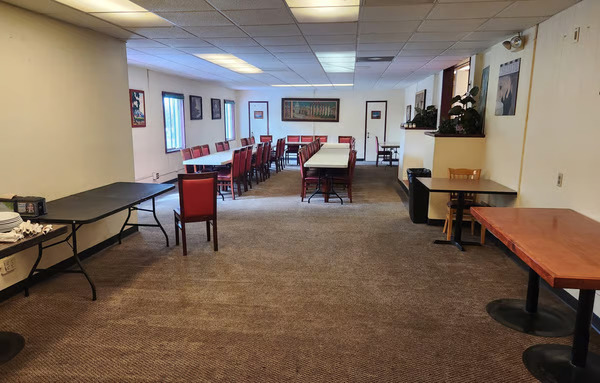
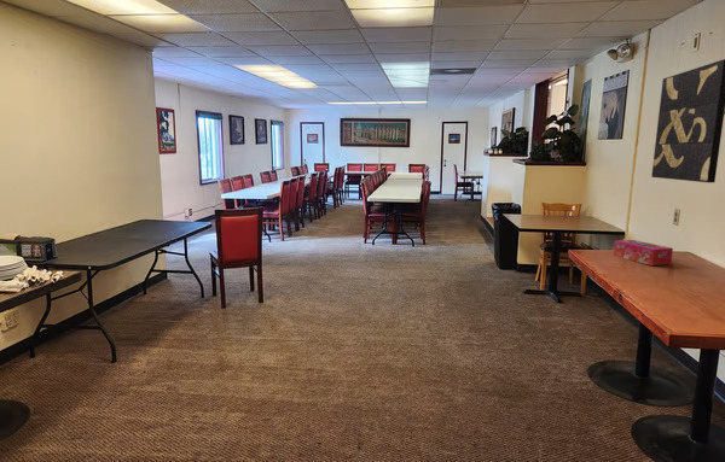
+ wall art [650,58,725,183]
+ tissue box [613,239,674,267]
